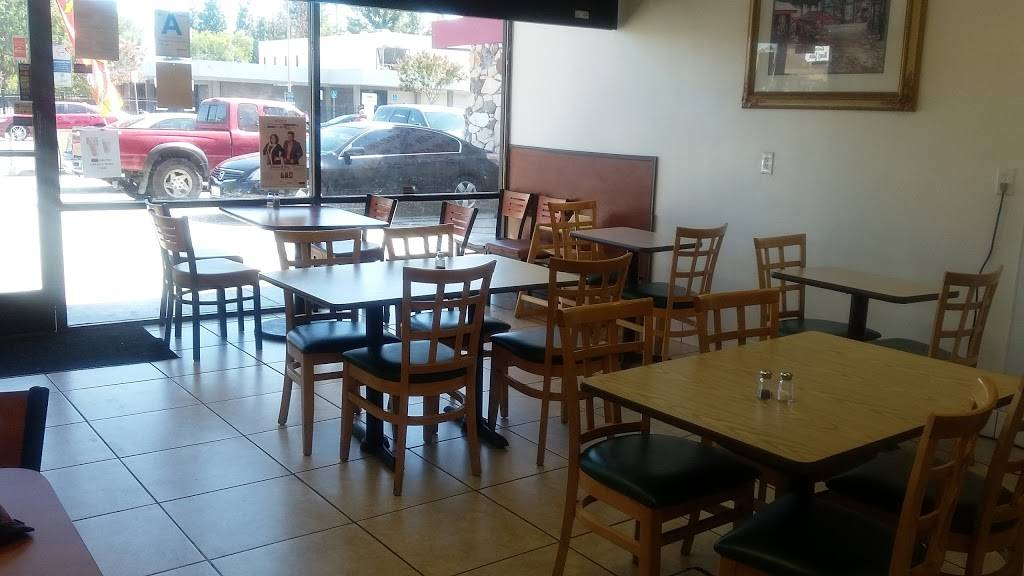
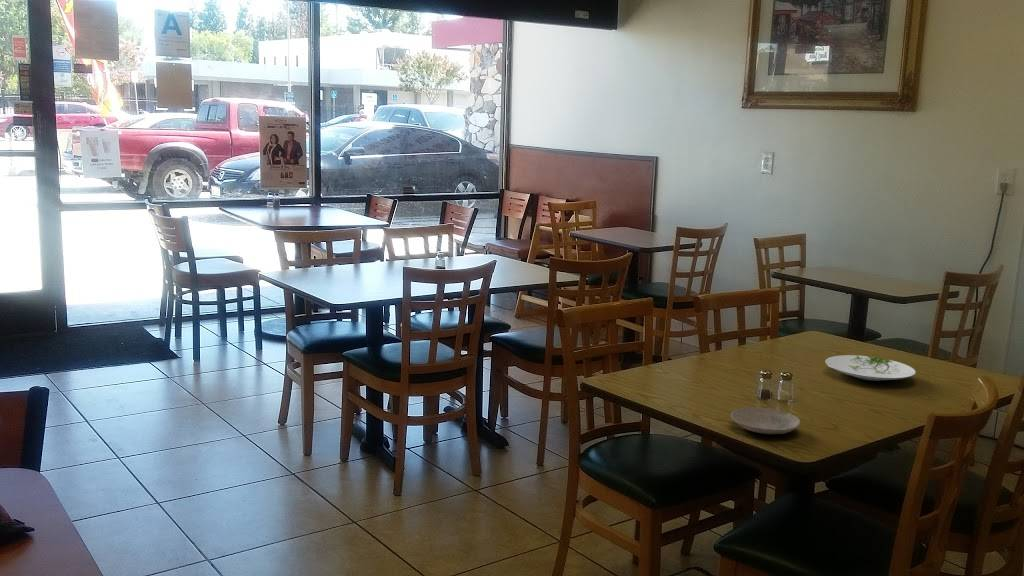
+ plate [824,354,917,382]
+ plate [730,406,801,435]
